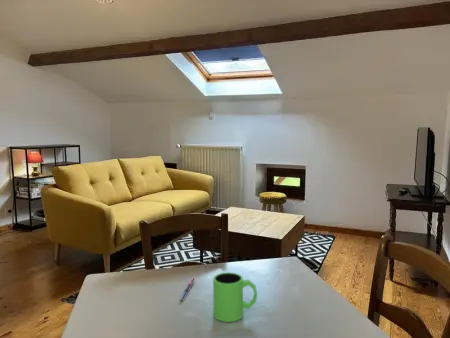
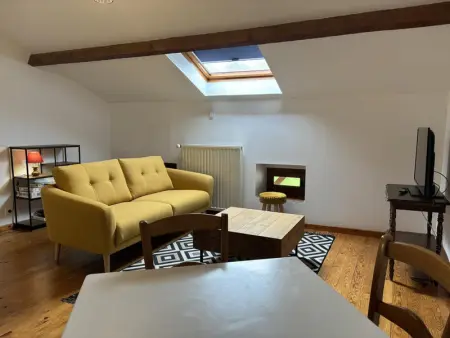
- pen [178,277,196,301]
- mug [212,271,258,323]
